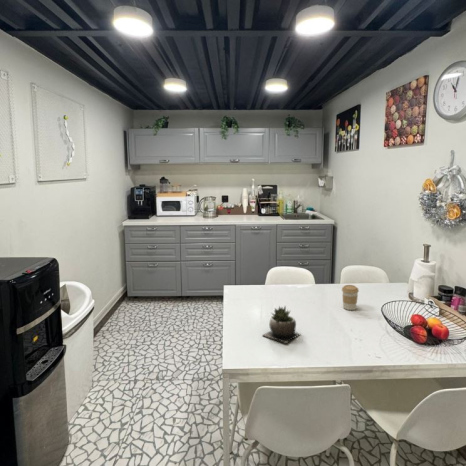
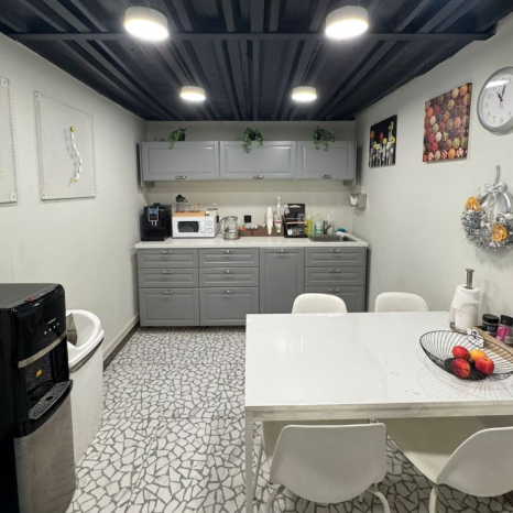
- coffee cup [341,284,360,311]
- succulent plant [262,305,302,344]
